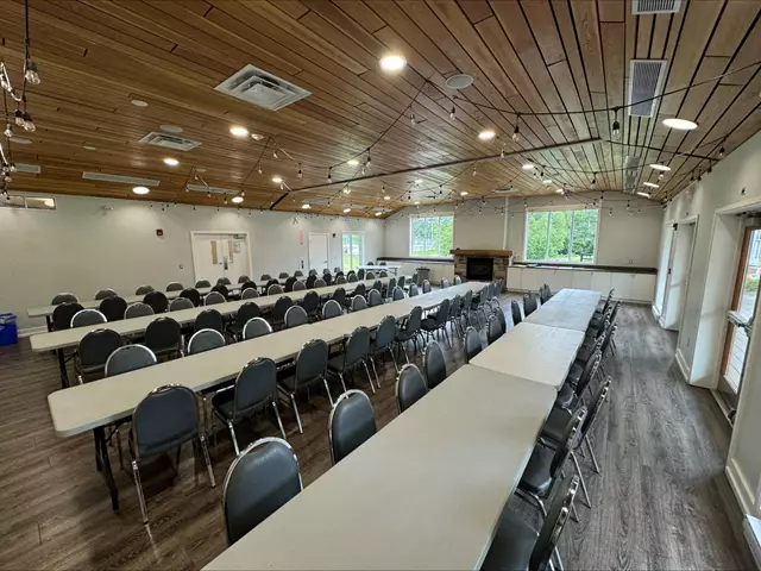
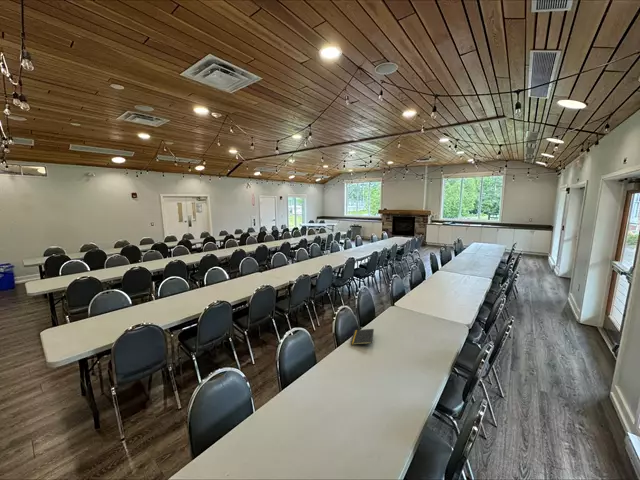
+ notepad [350,328,375,346]
